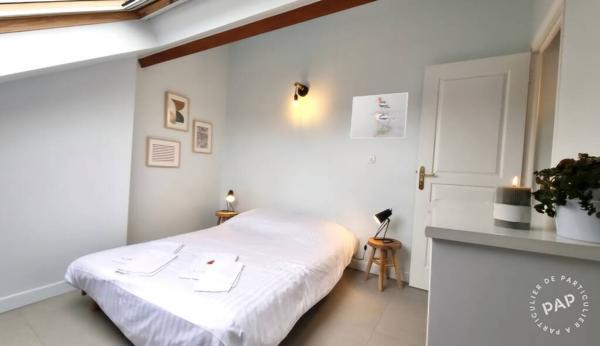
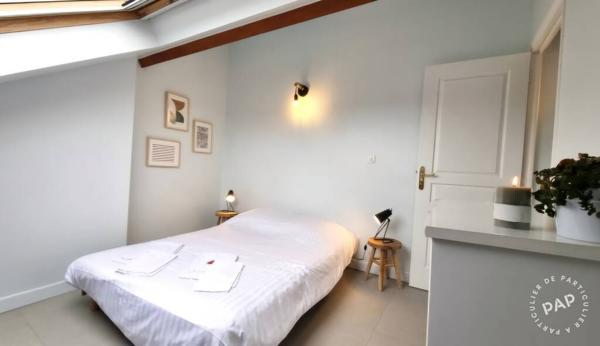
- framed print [349,92,409,140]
